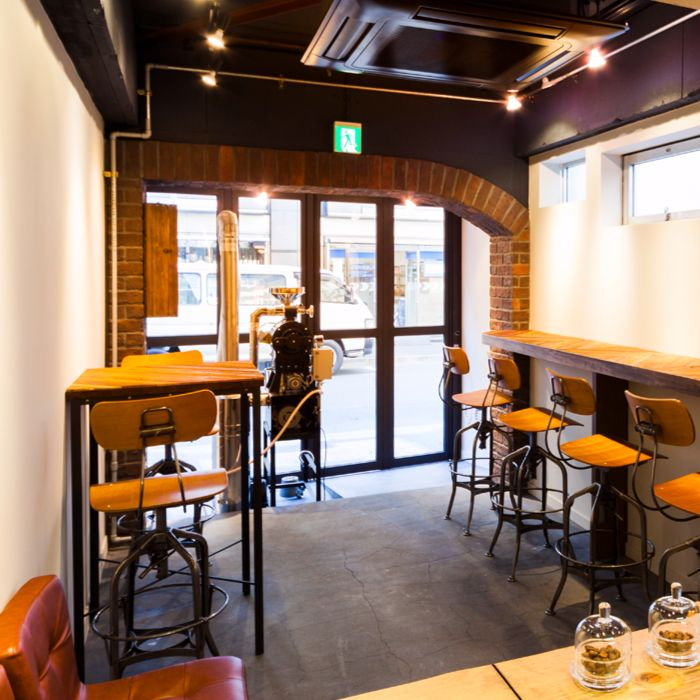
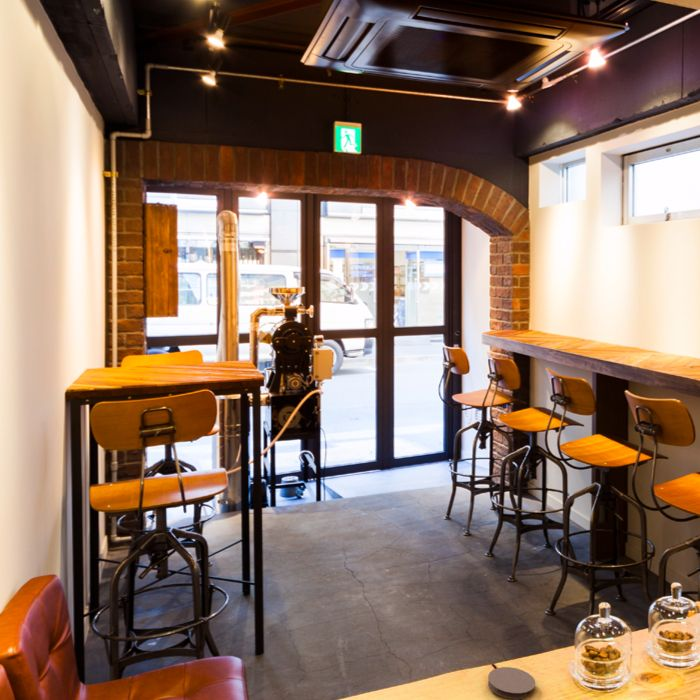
+ coaster [487,666,536,700]
